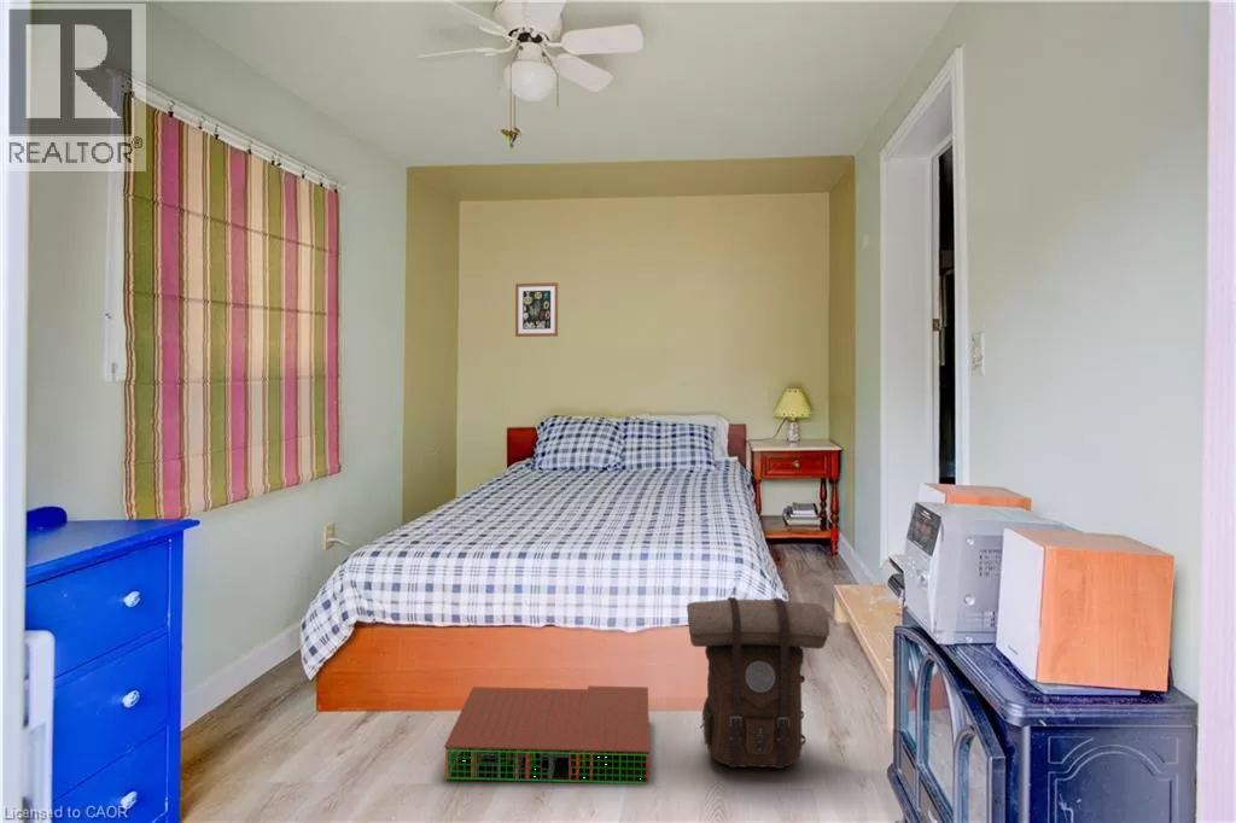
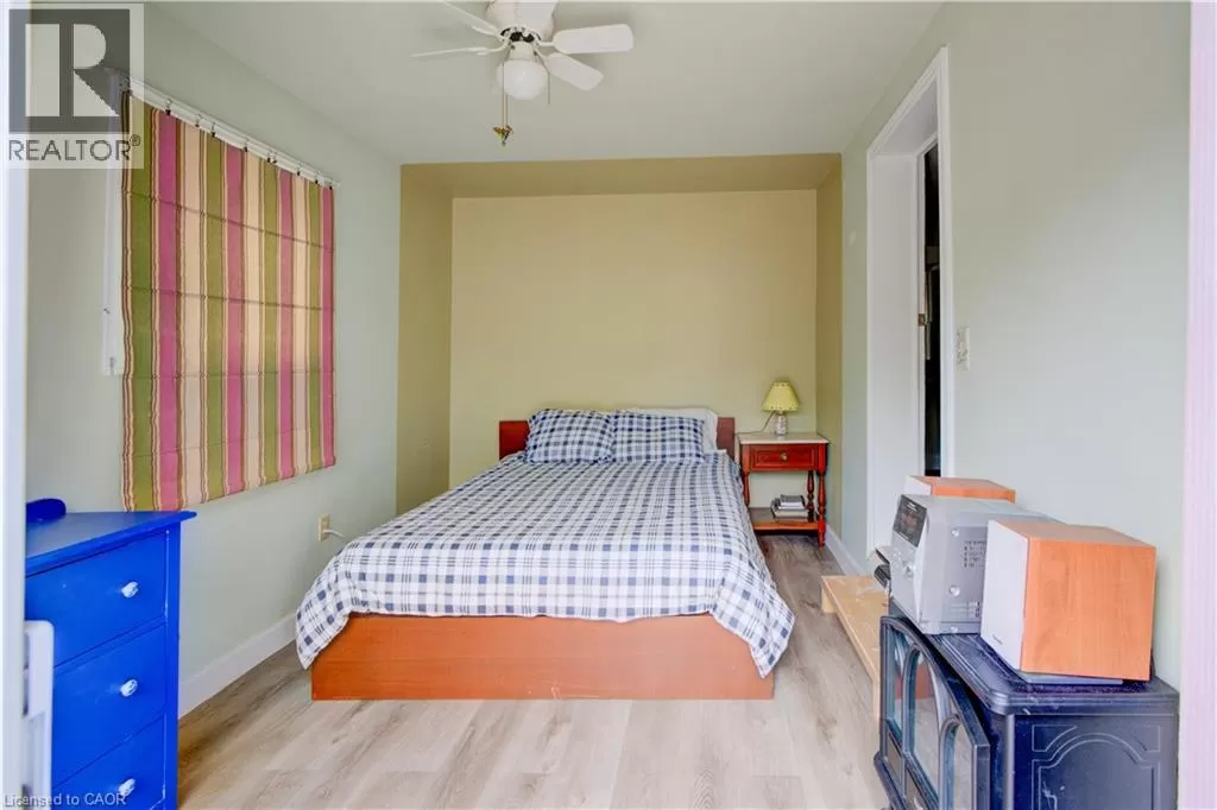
- storage bin [443,685,651,784]
- wall art [514,281,559,338]
- backpack [686,596,830,770]
